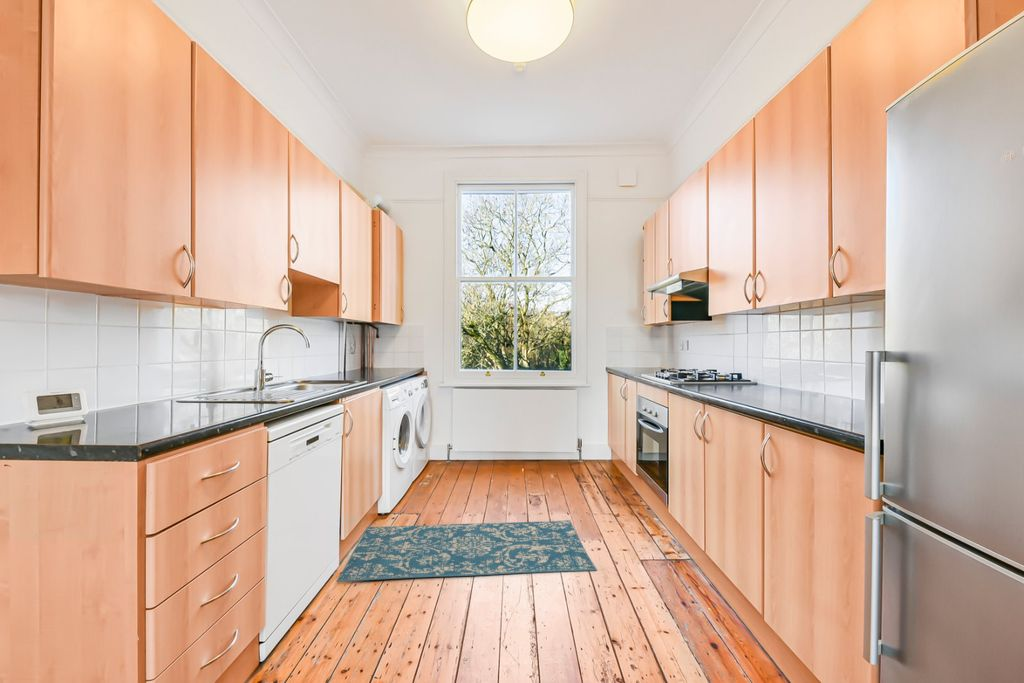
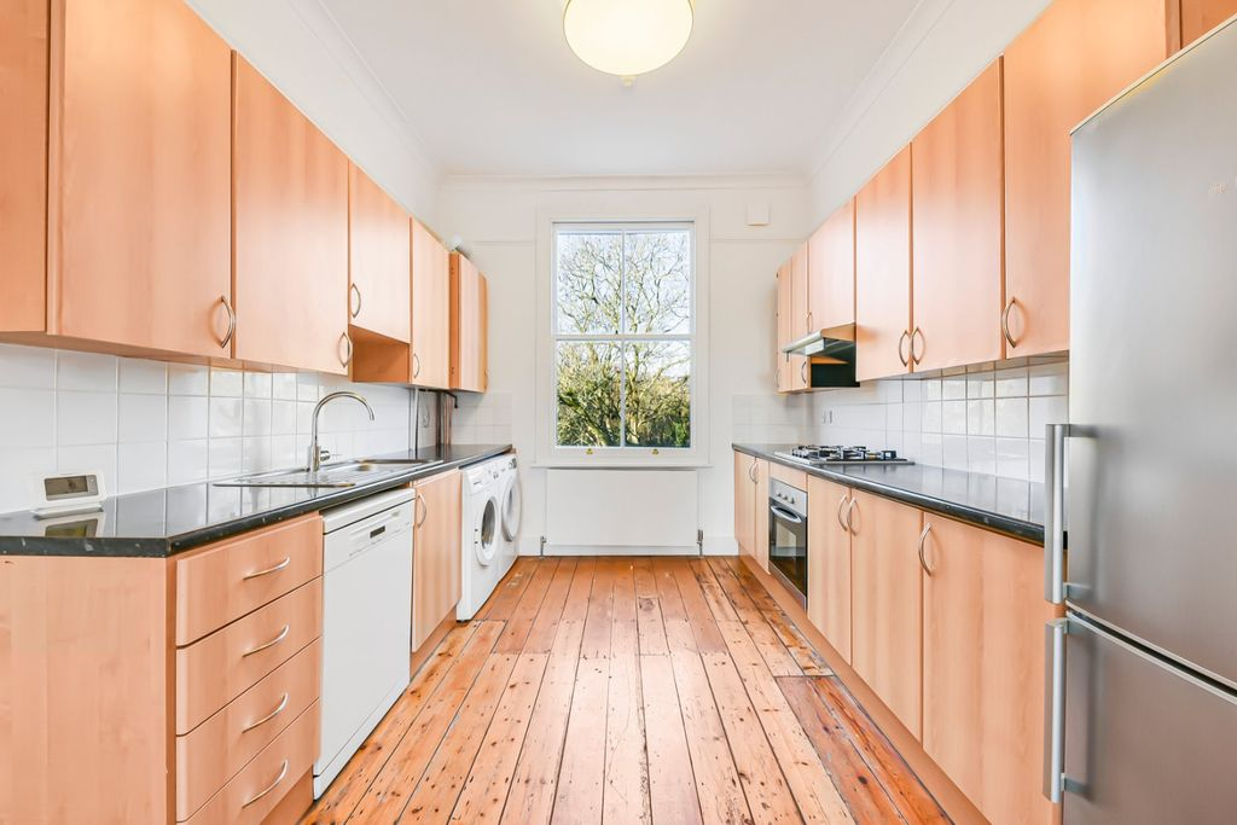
- rug [335,519,598,583]
